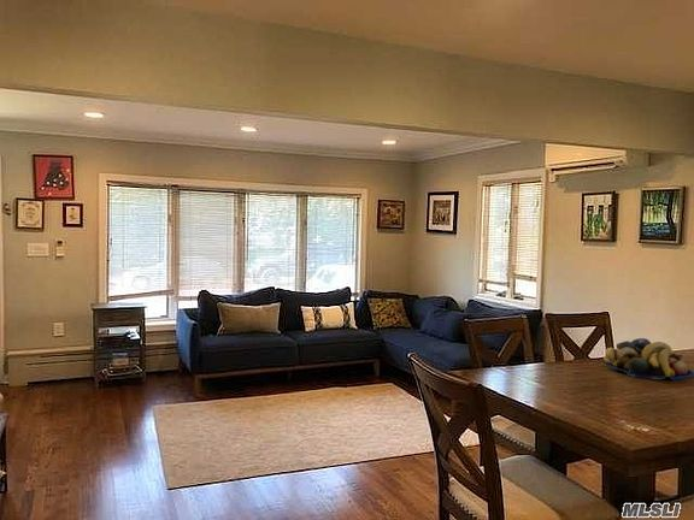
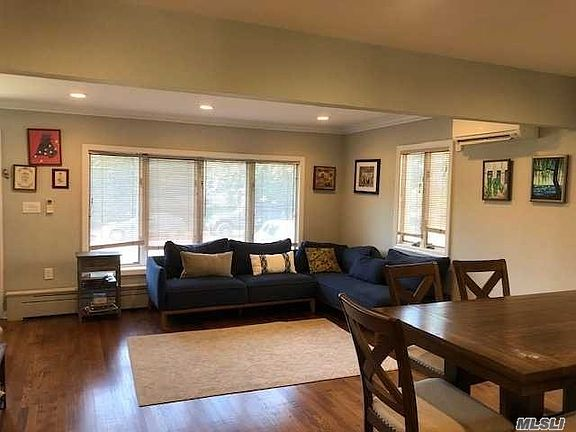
- fruit bowl [602,337,694,380]
